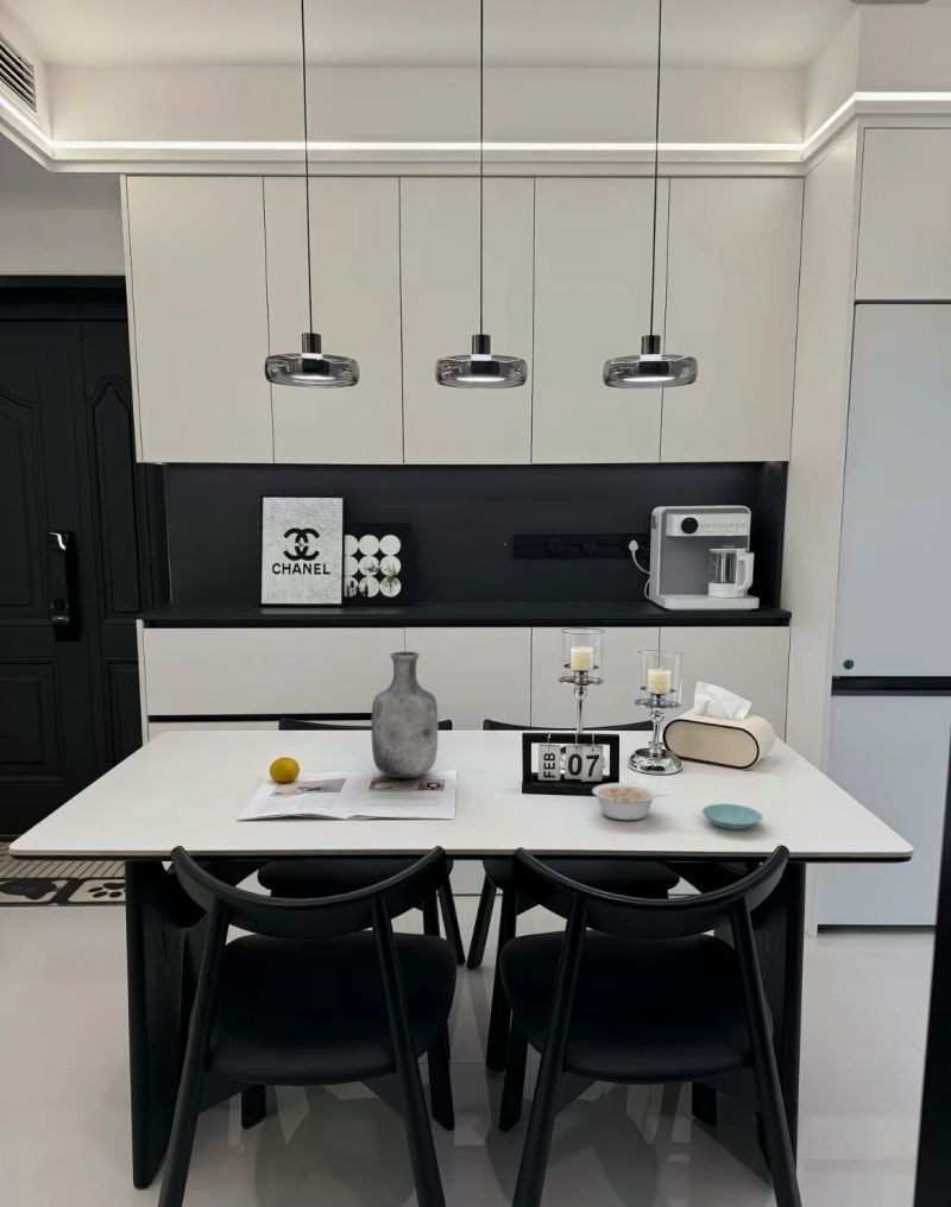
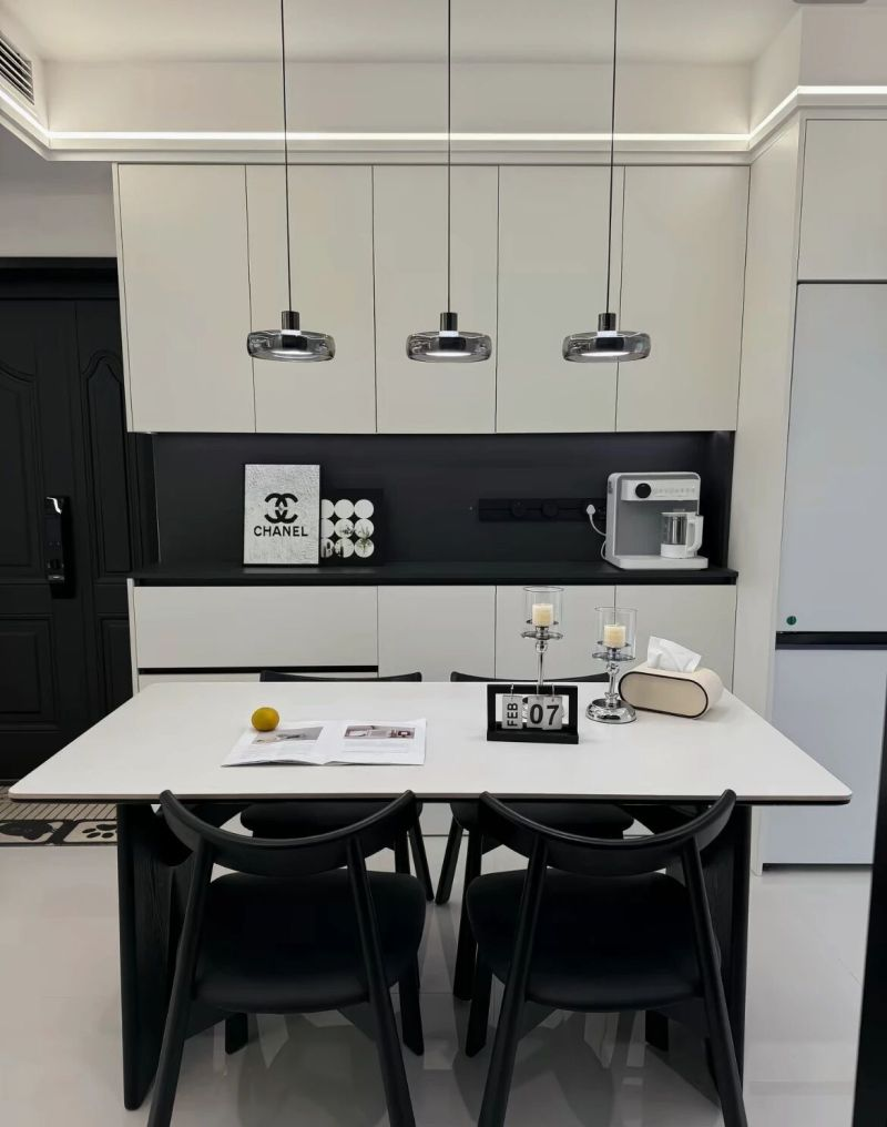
- saucer [701,803,763,830]
- vase [370,650,439,779]
- legume [591,782,668,821]
